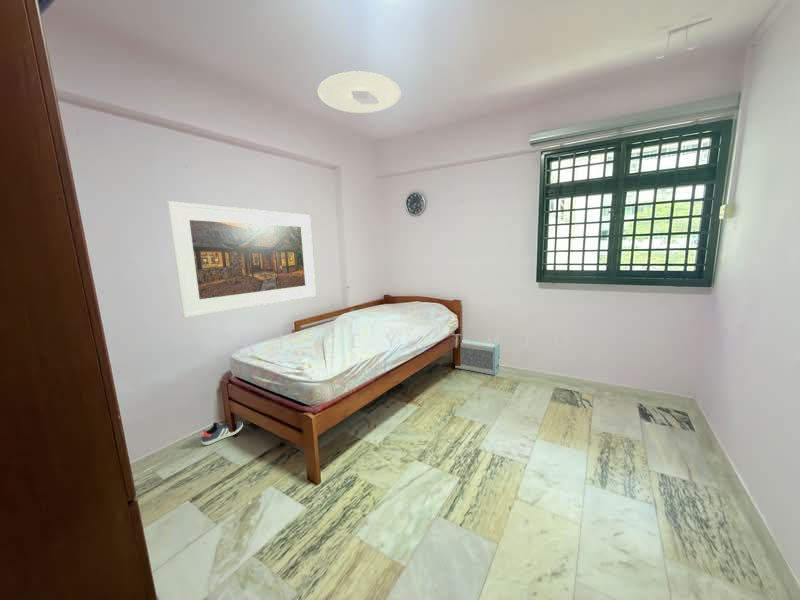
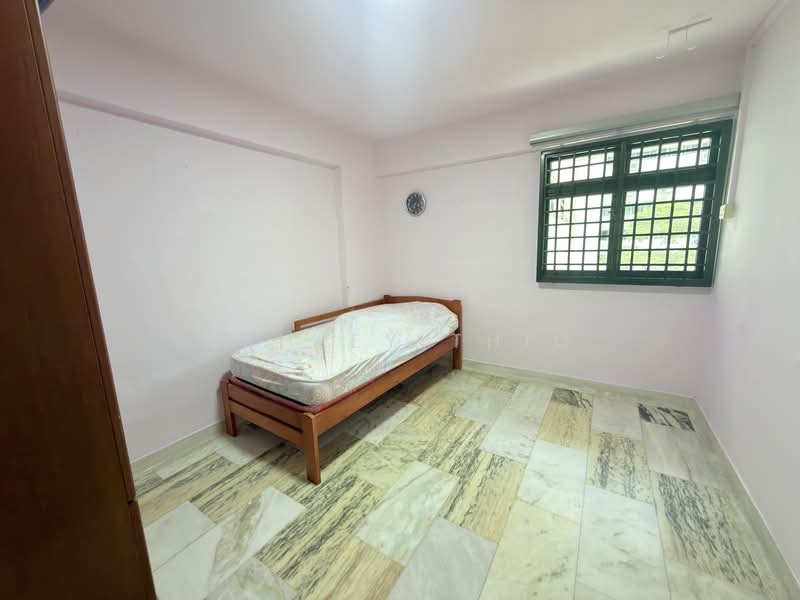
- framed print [166,200,317,319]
- sneaker [200,420,244,446]
- air purifier [454,338,501,376]
- ceiling light [317,70,402,114]
